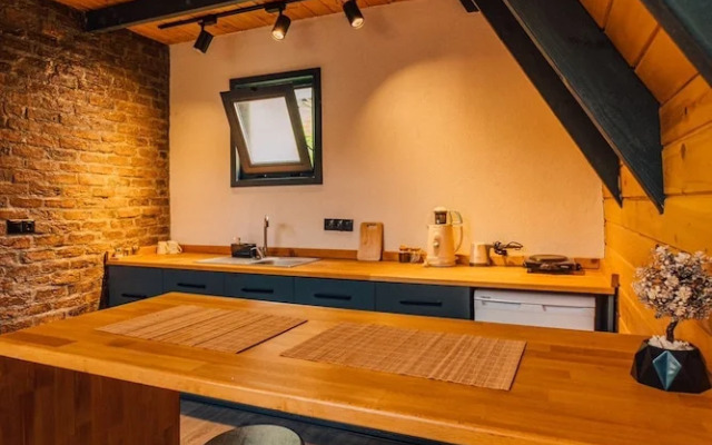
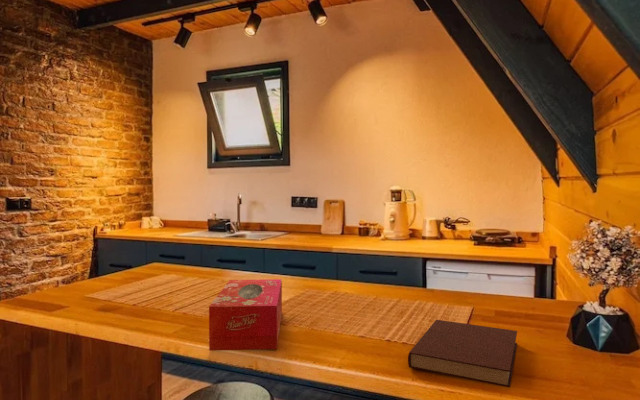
+ notebook [407,319,518,388]
+ tissue box [208,278,283,352]
